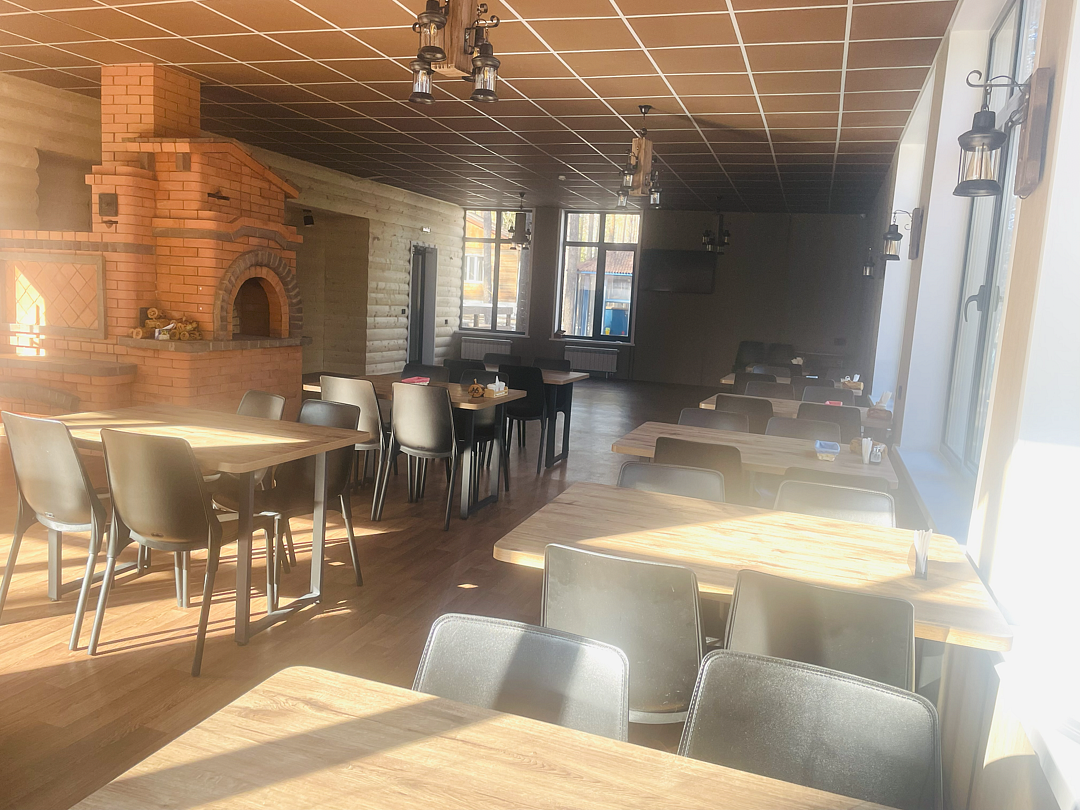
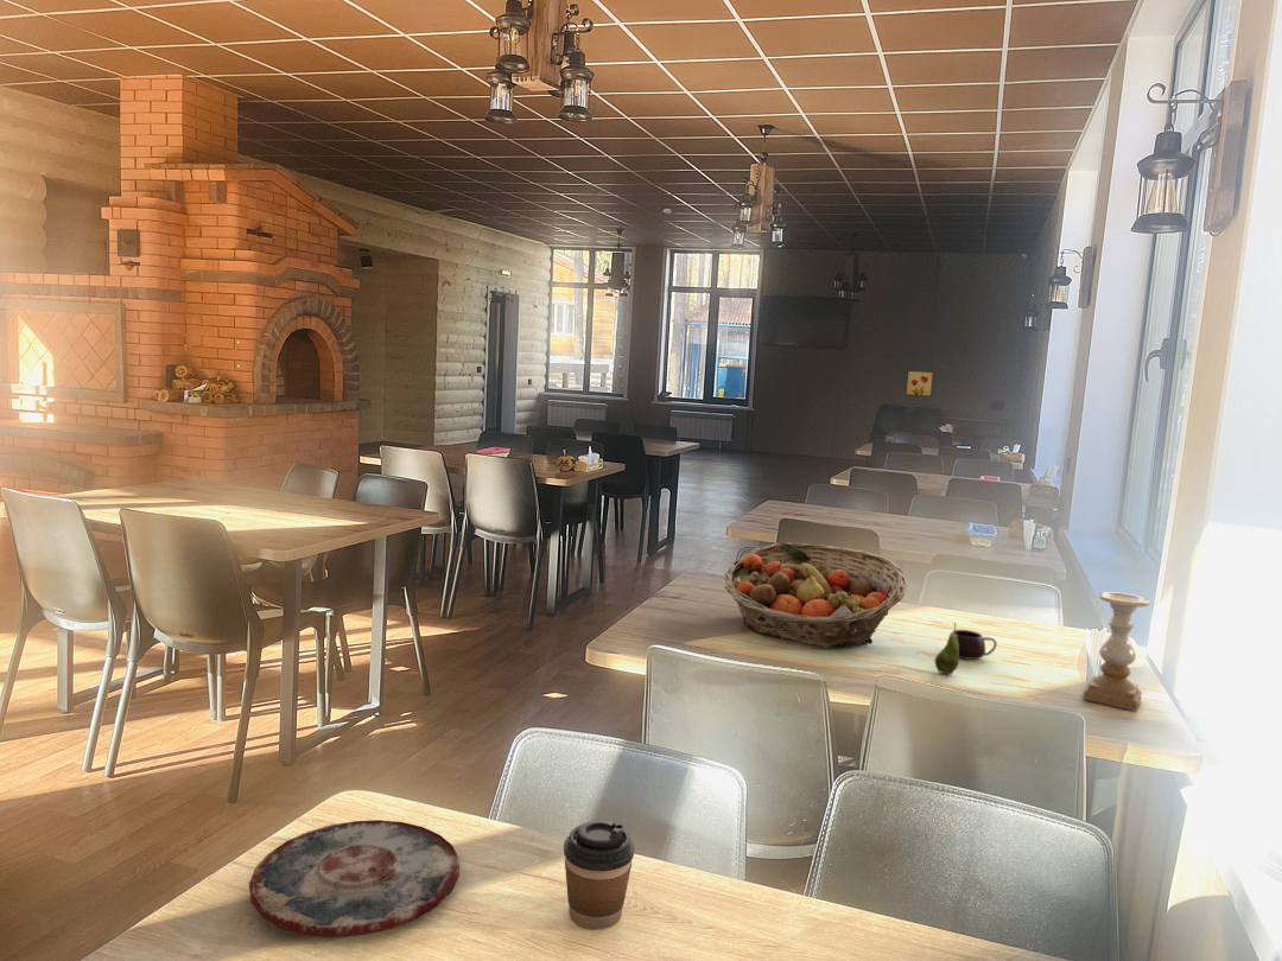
+ plate [248,819,461,938]
+ candle holder [1081,591,1151,712]
+ fruit [934,622,959,675]
+ fruit basket [723,541,908,649]
+ wall art [905,369,934,397]
+ coffee cup [563,820,636,930]
+ mug [946,629,998,661]
